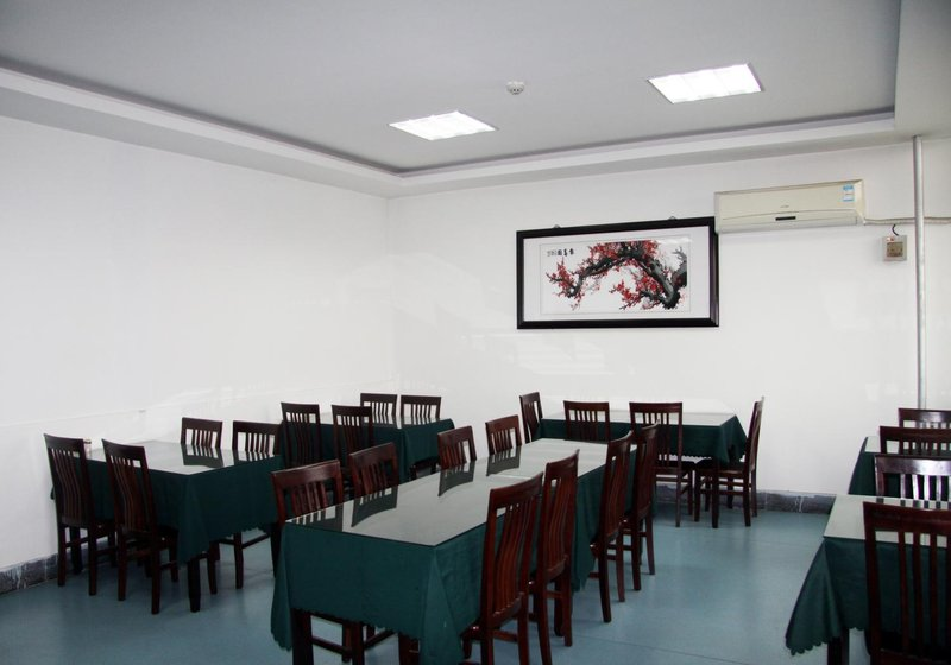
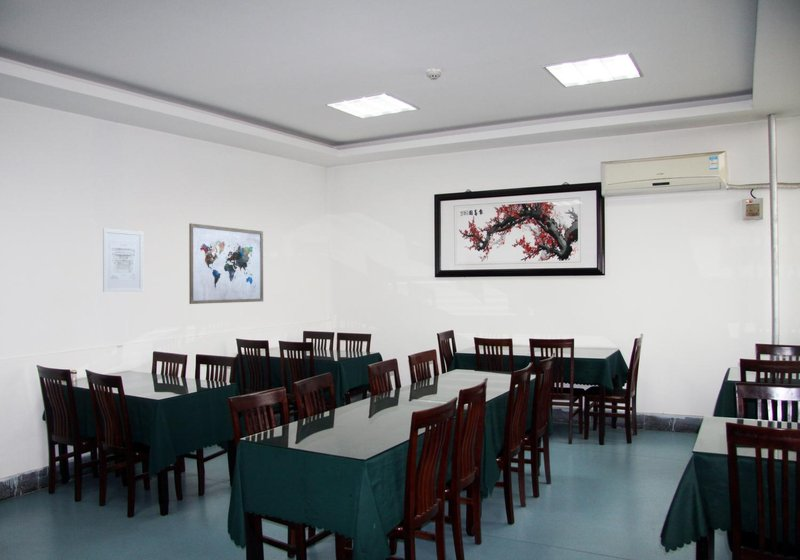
+ wall art [102,228,144,293]
+ wall art [188,222,264,305]
